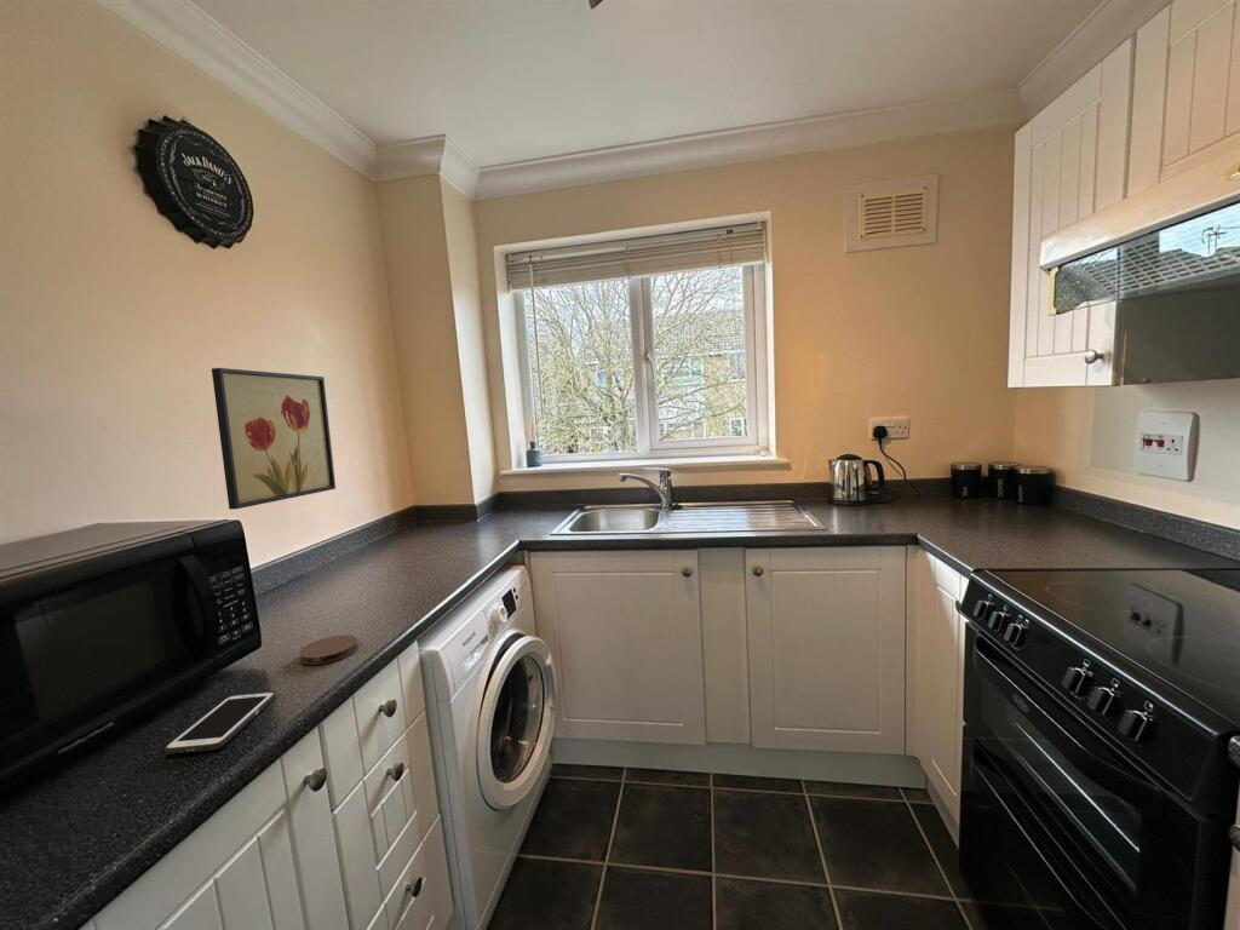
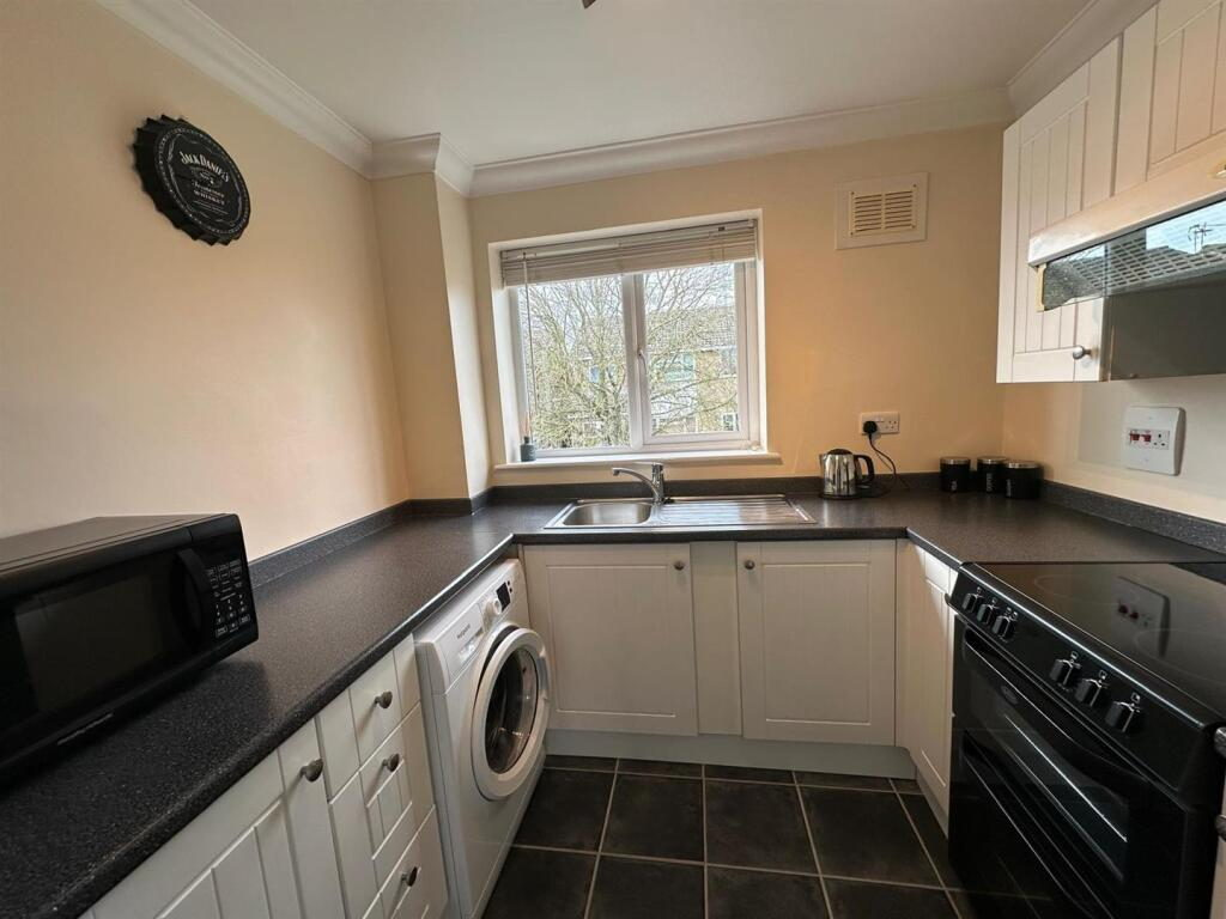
- cell phone [163,690,277,756]
- wall art [211,367,337,510]
- coaster [298,635,360,666]
